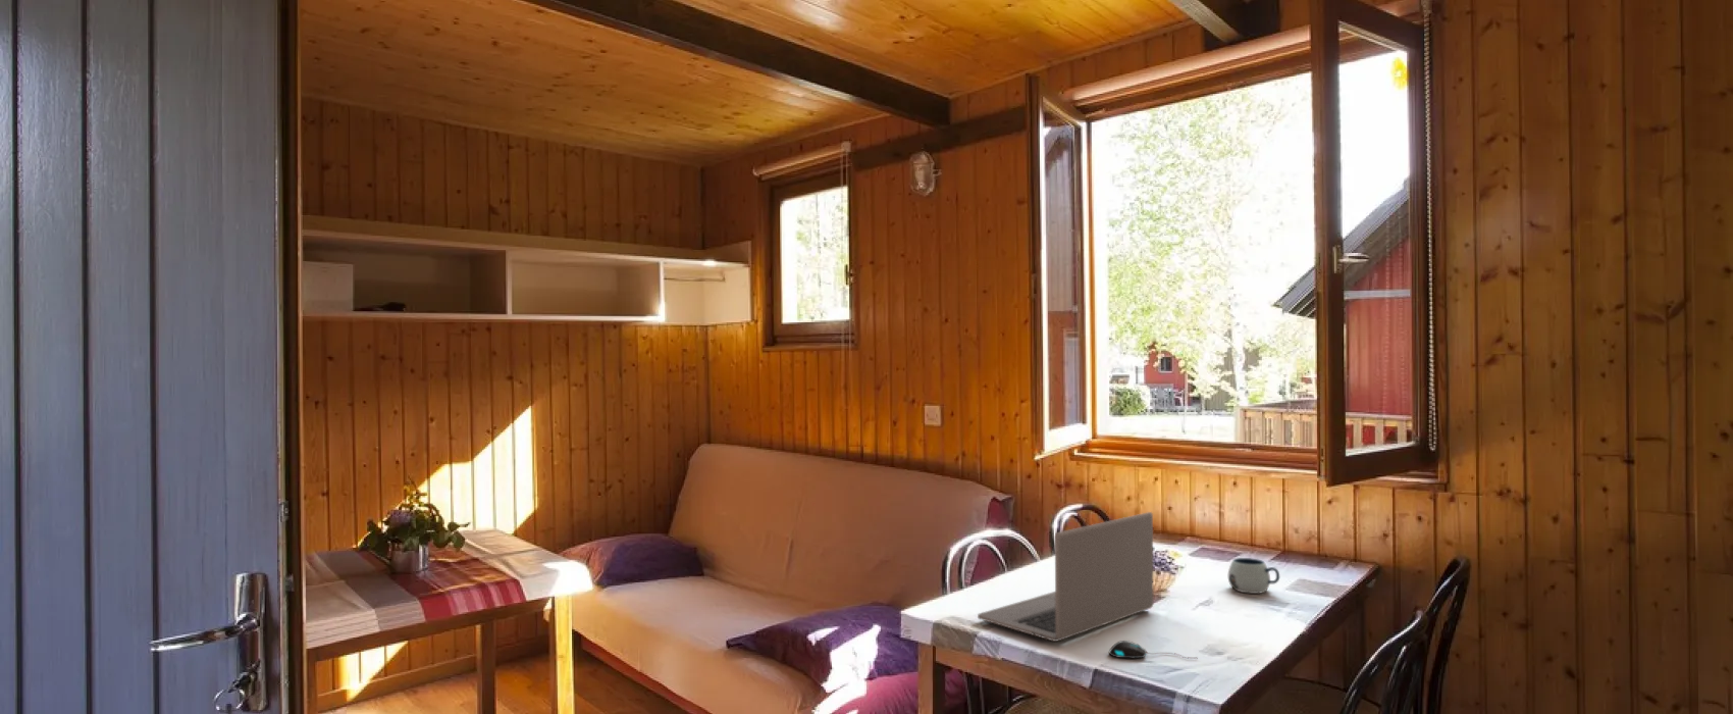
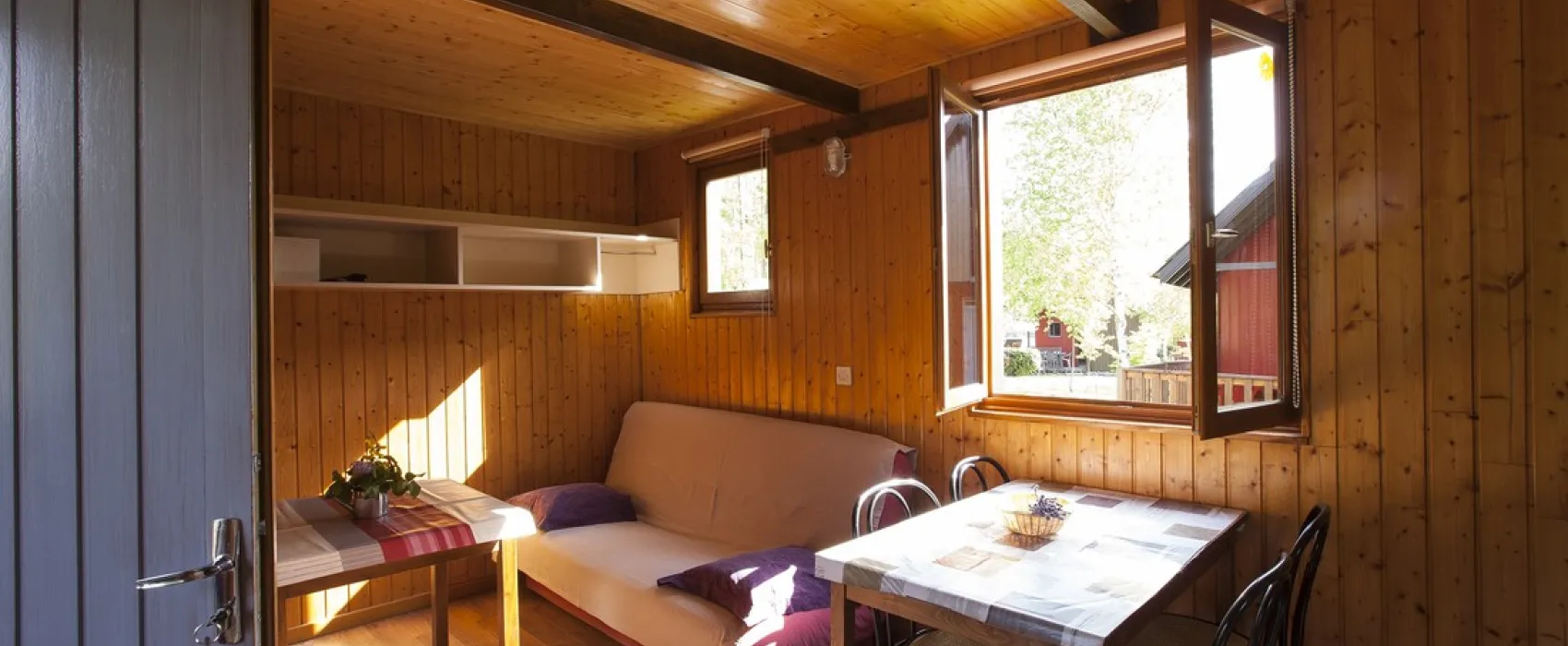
- mouse [1109,640,1199,660]
- mug [1228,557,1280,595]
- laptop [977,511,1155,642]
